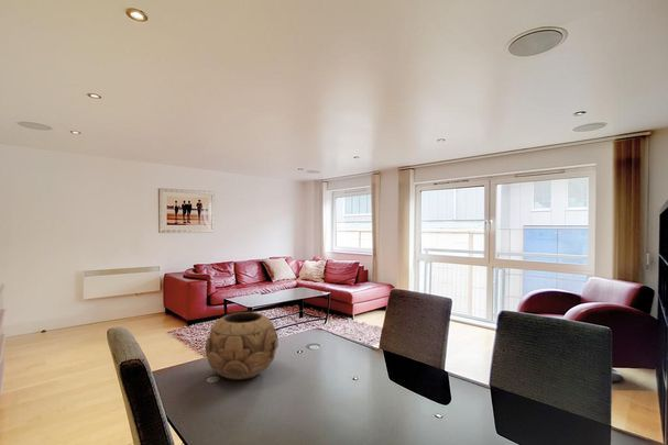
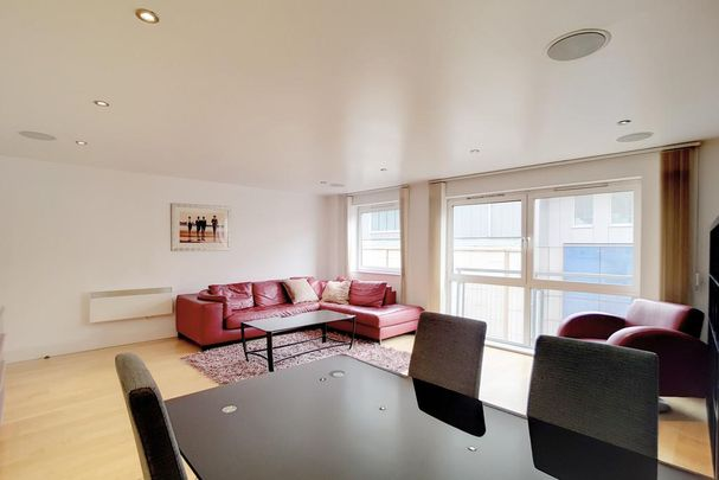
- decorative bowl [205,311,280,381]
